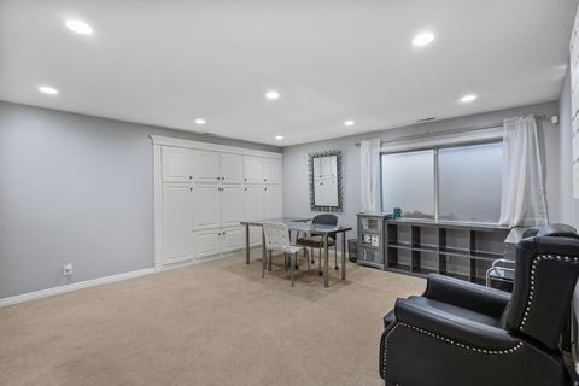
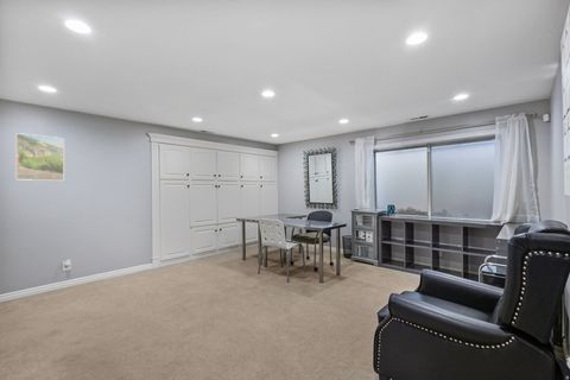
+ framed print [14,132,65,182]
